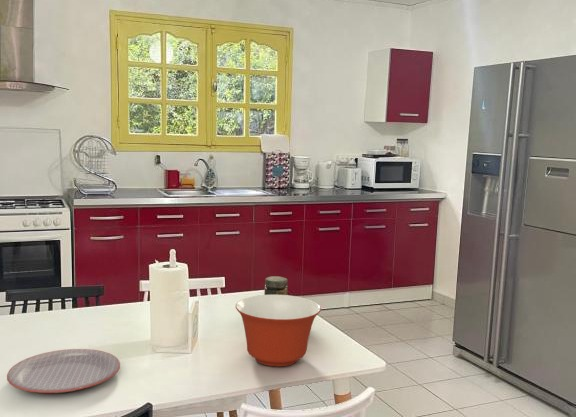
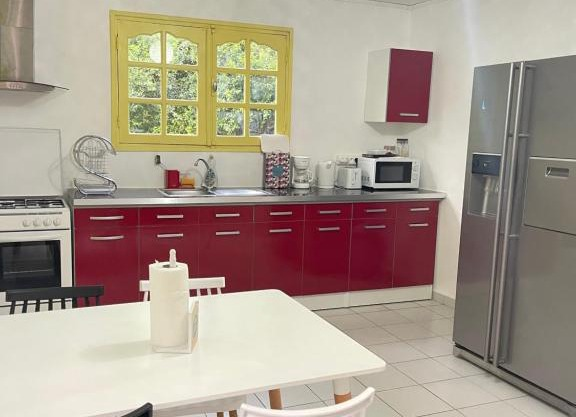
- jar [263,275,289,295]
- plate [6,348,121,394]
- mixing bowl [235,294,322,367]
